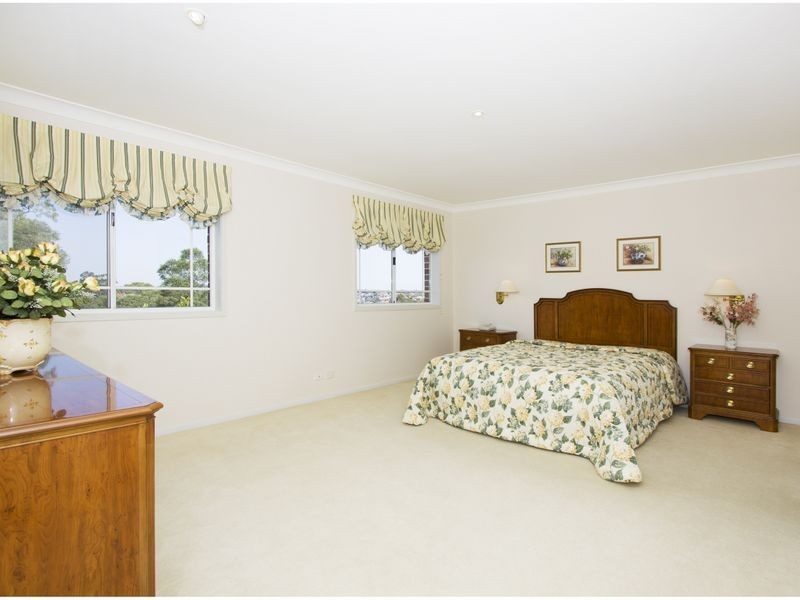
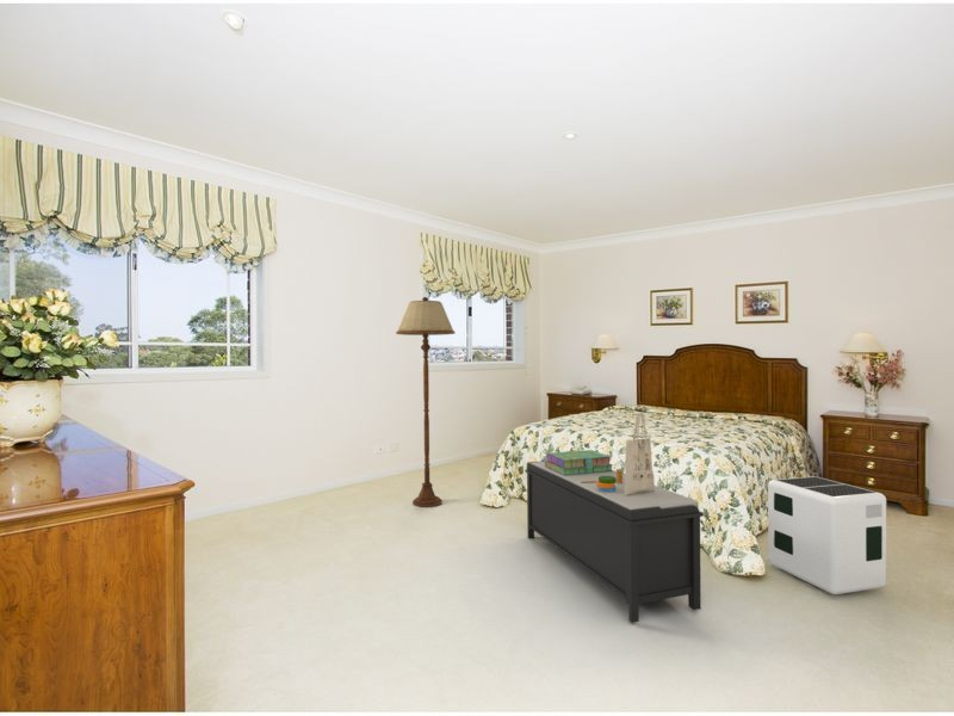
+ tote bag [581,412,655,495]
+ bench [524,459,705,624]
+ air purifier [767,475,887,595]
+ stack of books [544,449,614,475]
+ floor lamp [395,296,456,508]
